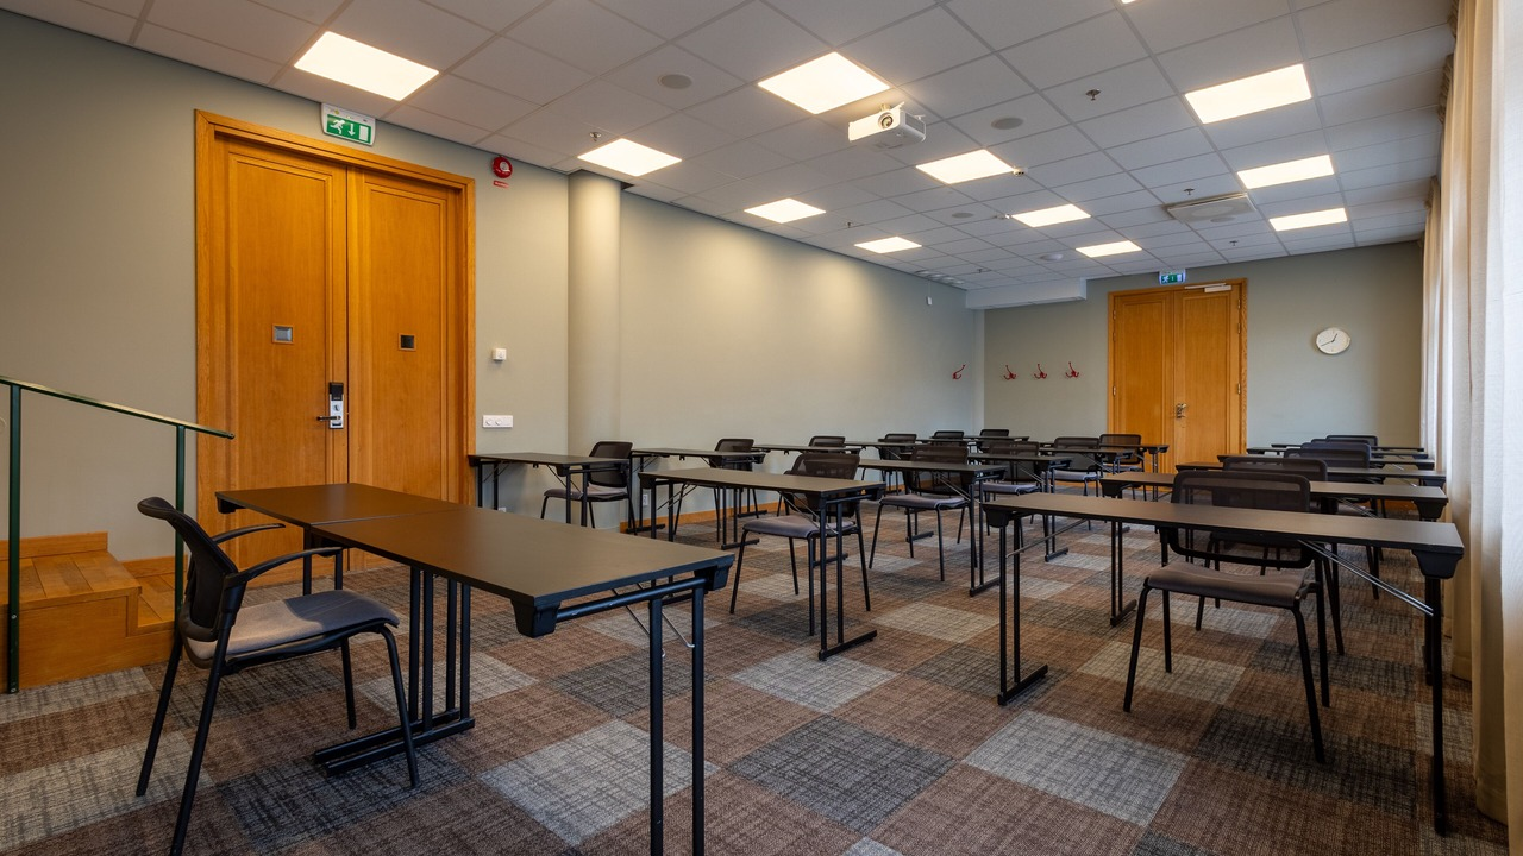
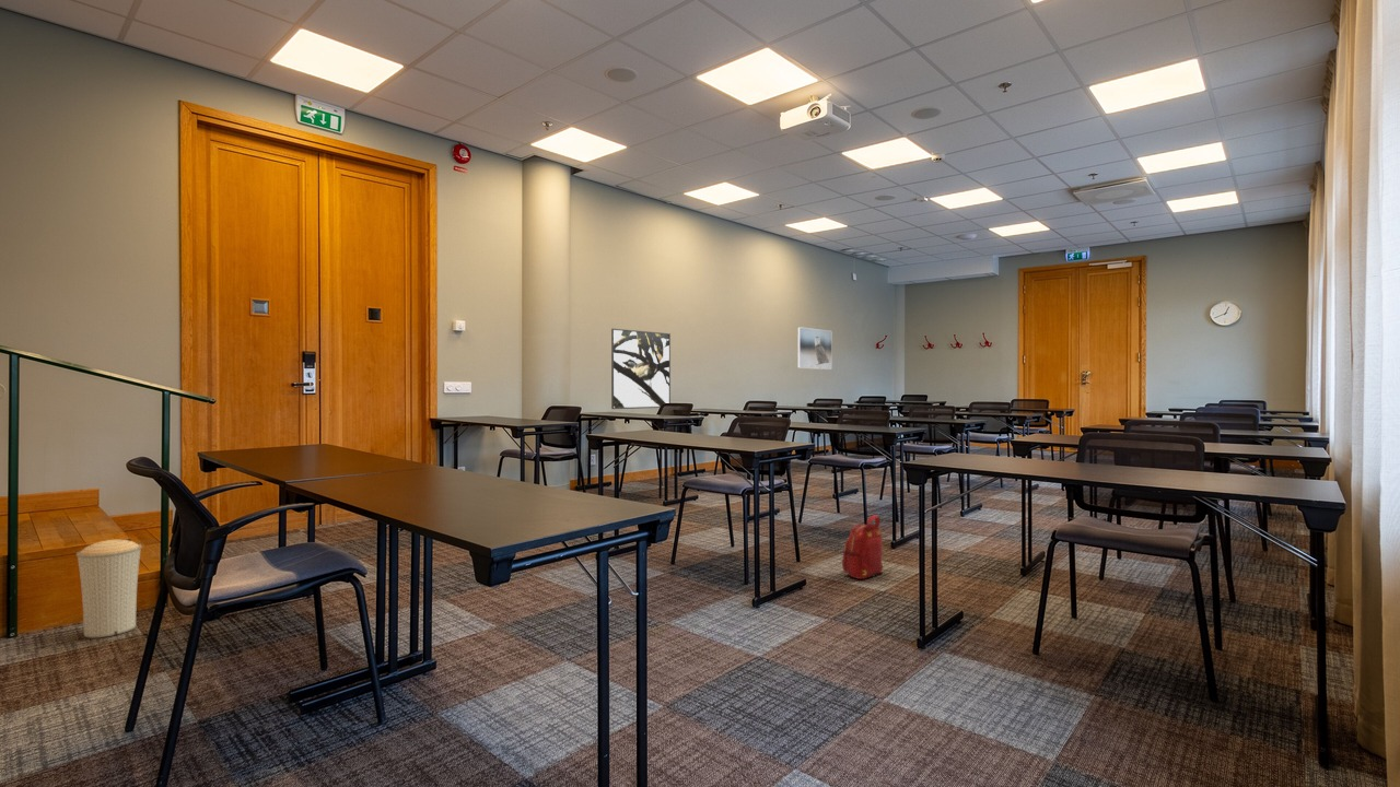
+ backpack [841,514,885,580]
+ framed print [797,326,833,371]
+ trash can [75,539,143,639]
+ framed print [610,328,672,410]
